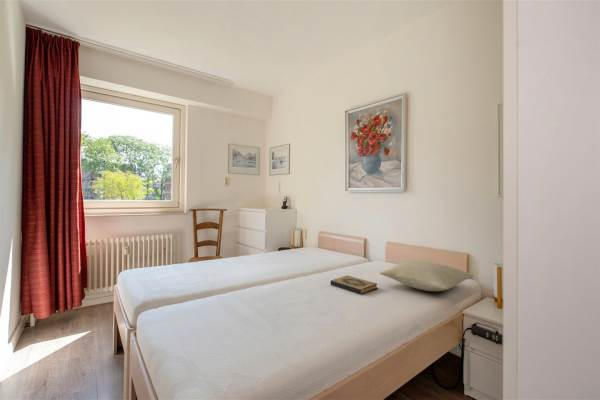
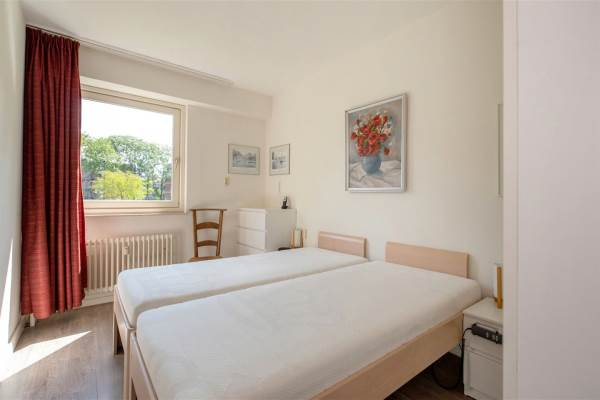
- pillow [379,260,475,292]
- hardback book [330,275,379,295]
